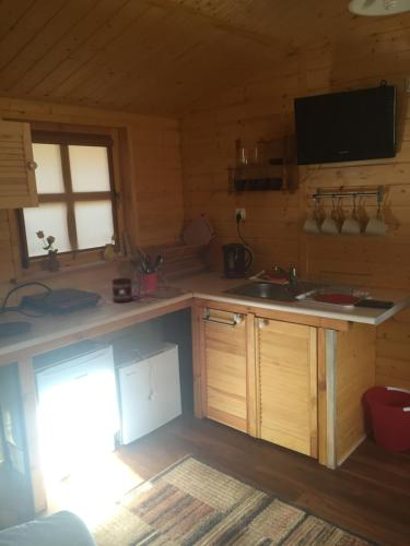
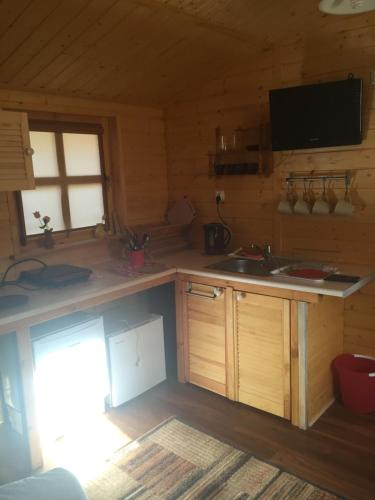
- mug [110,277,141,304]
